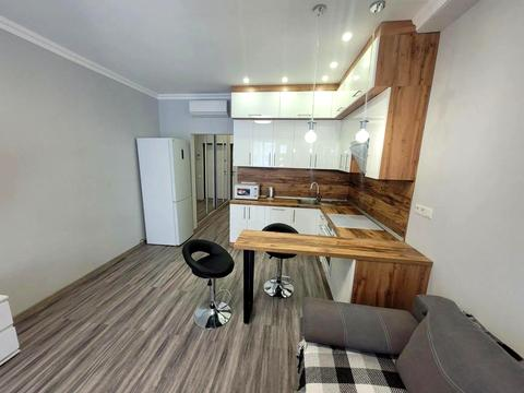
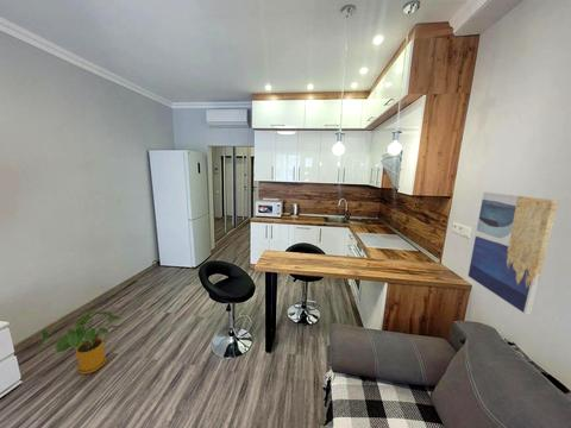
+ wall art [468,191,560,315]
+ house plant [36,308,123,374]
